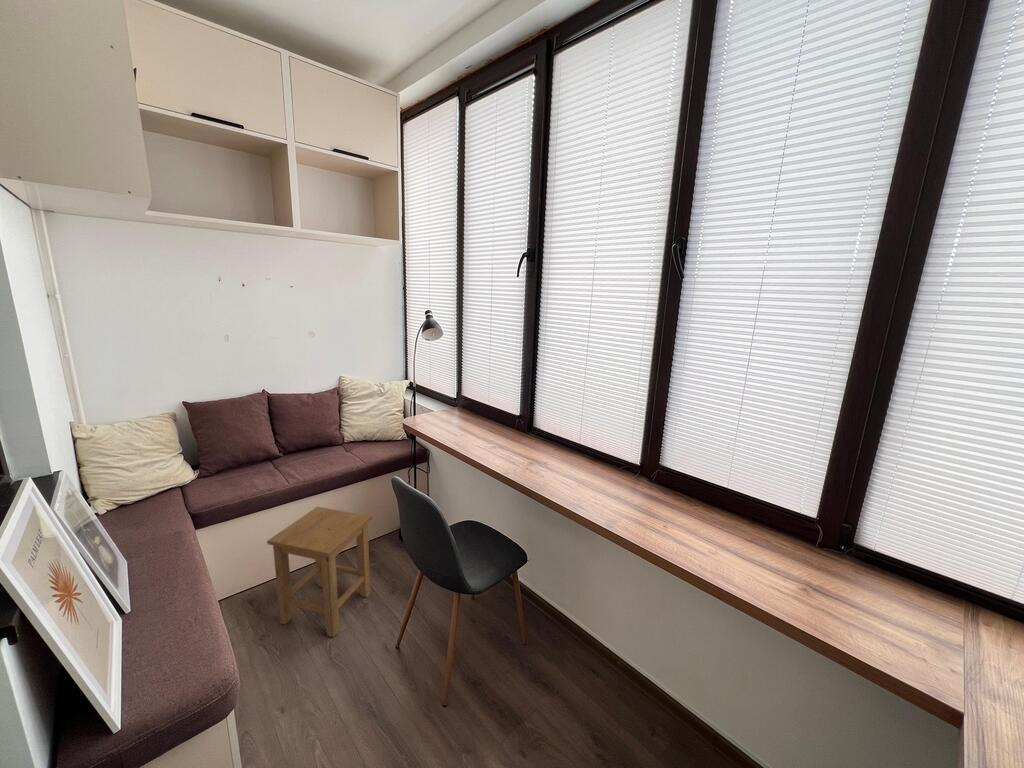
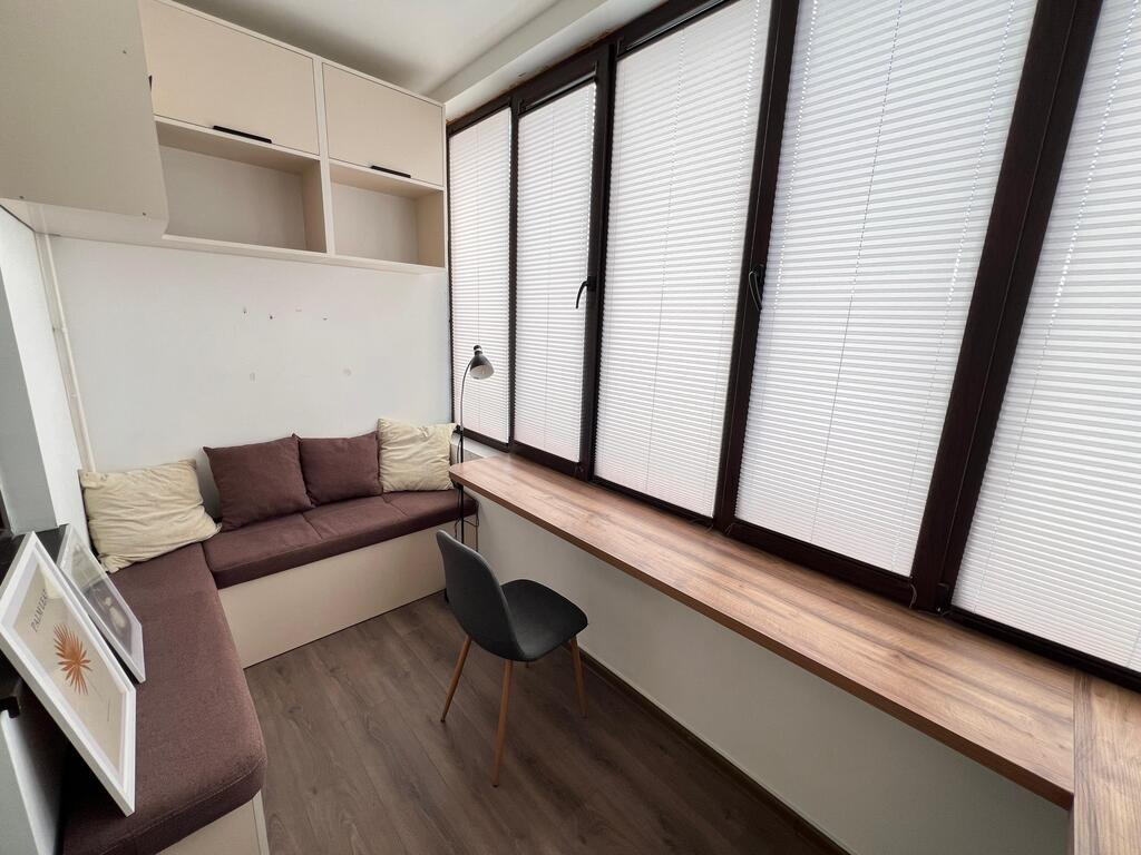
- stool [266,506,373,638]
